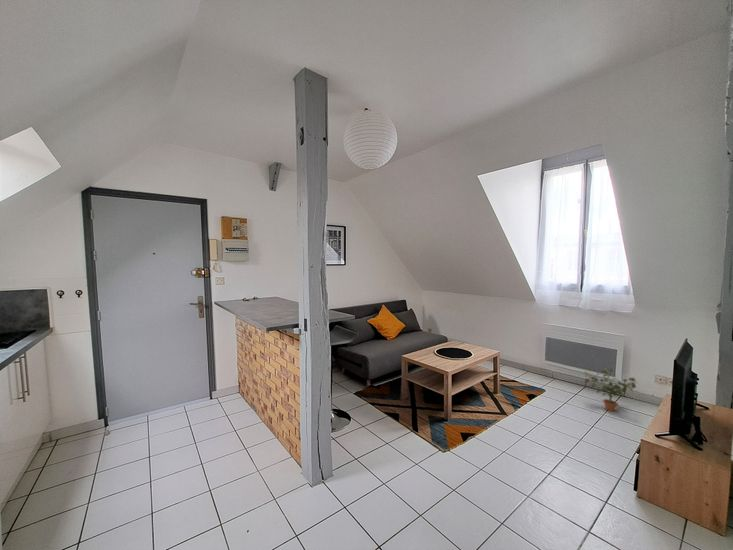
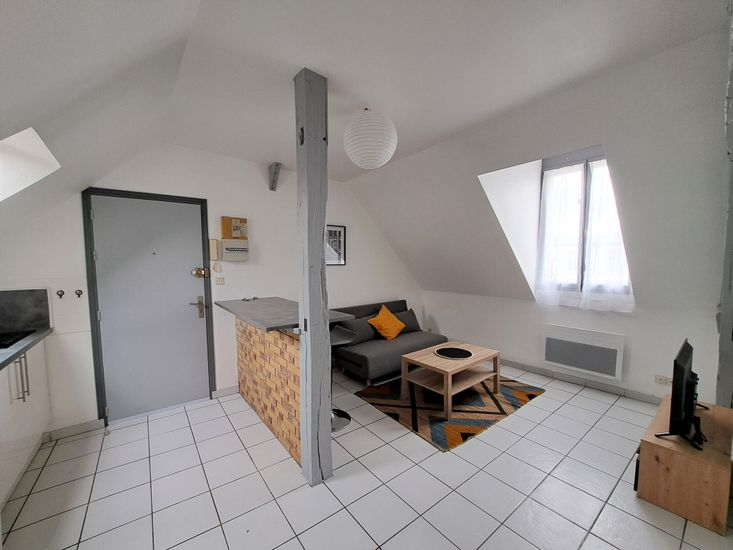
- potted plant [582,366,639,412]
